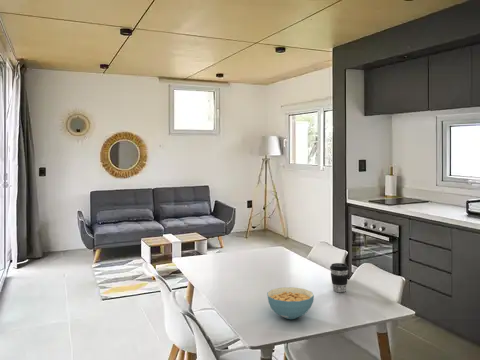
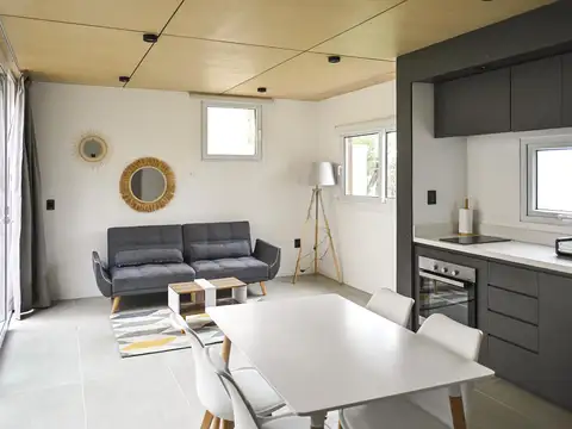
- cereal bowl [266,286,315,320]
- coffee cup [329,262,350,293]
